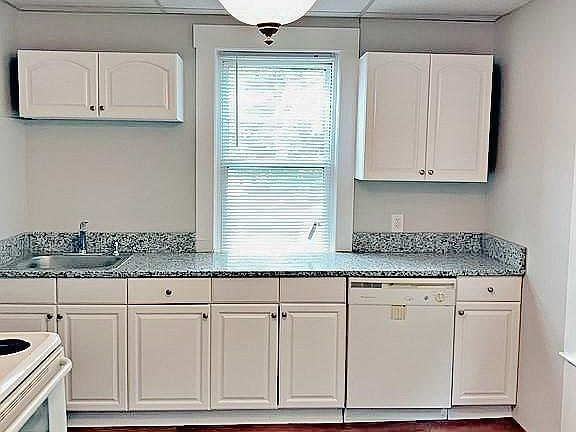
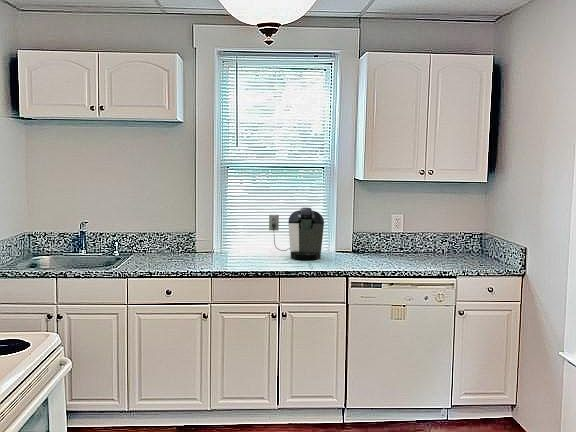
+ coffee maker [268,207,325,261]
